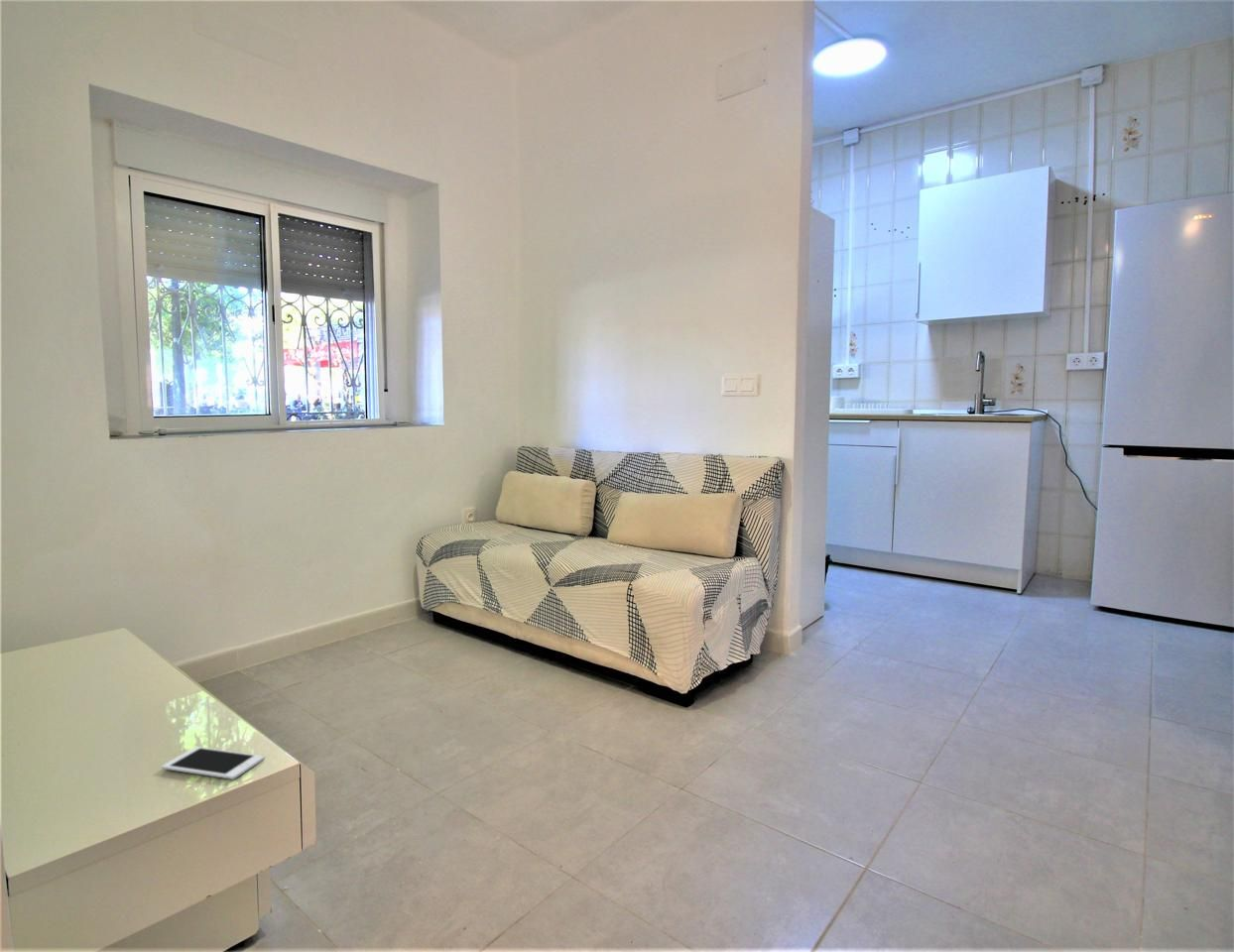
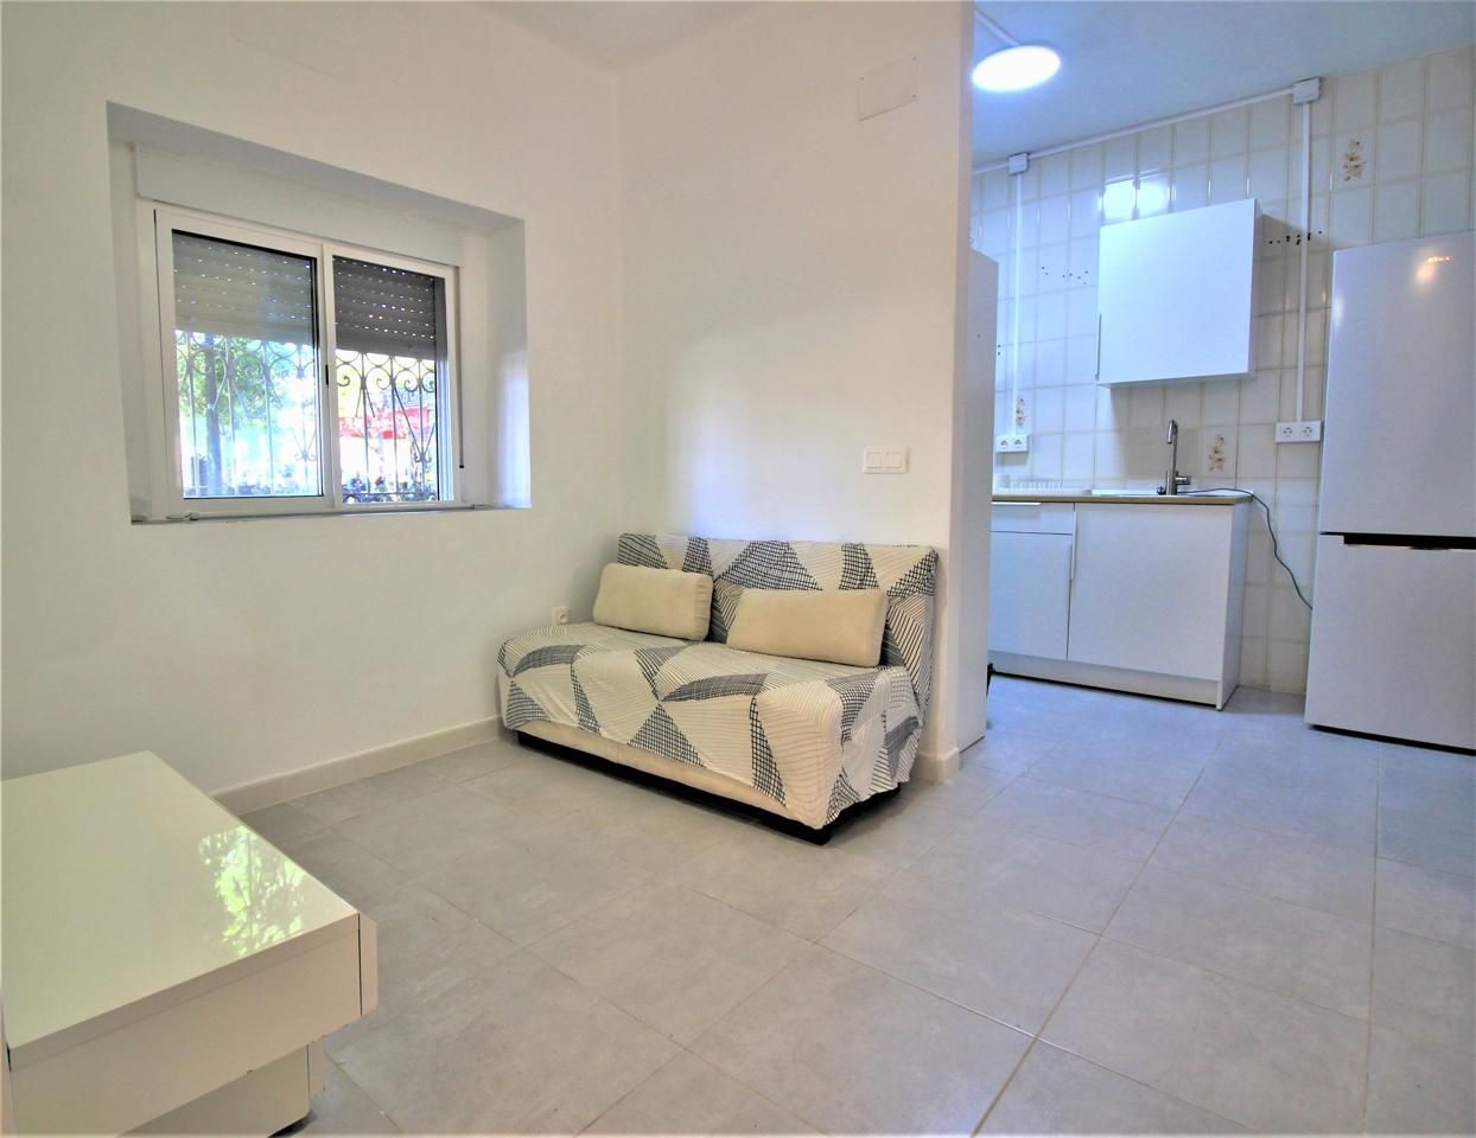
- cell phone [161,746,265,780]
